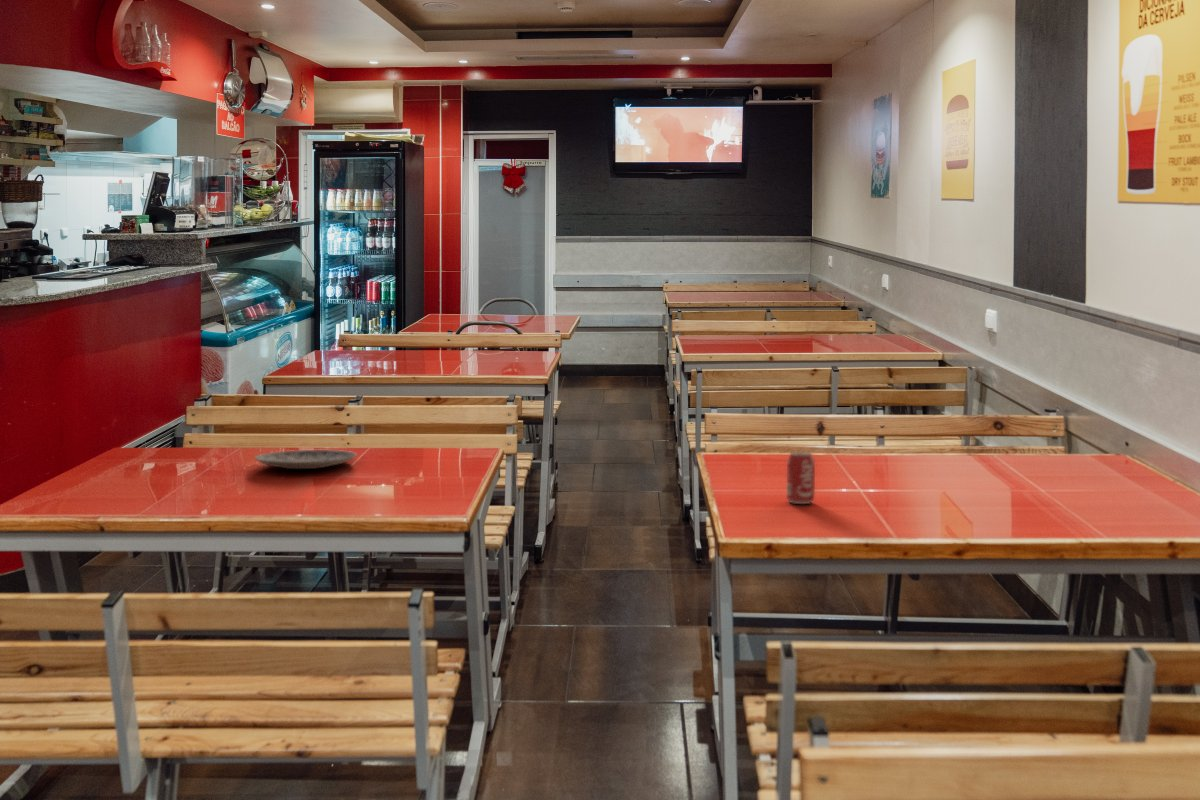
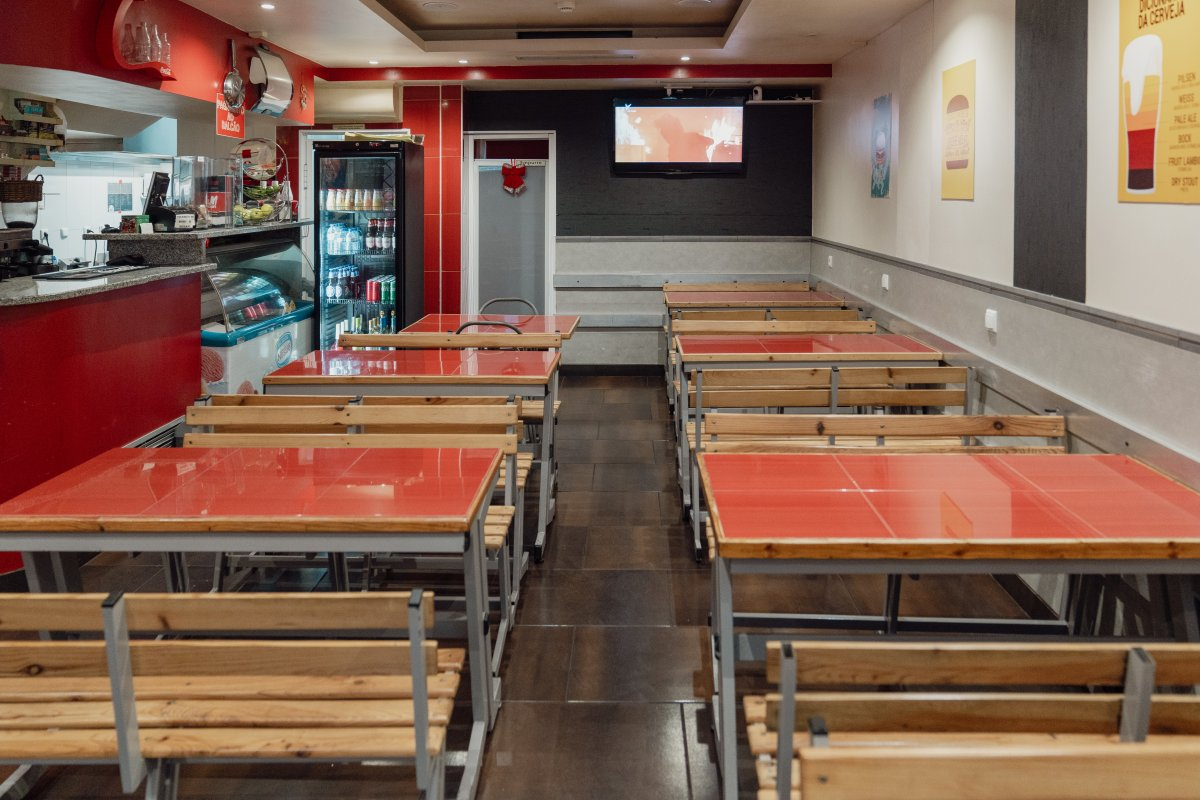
- plate [253,449,358,470]
- beverage can [786,451,816,505]
